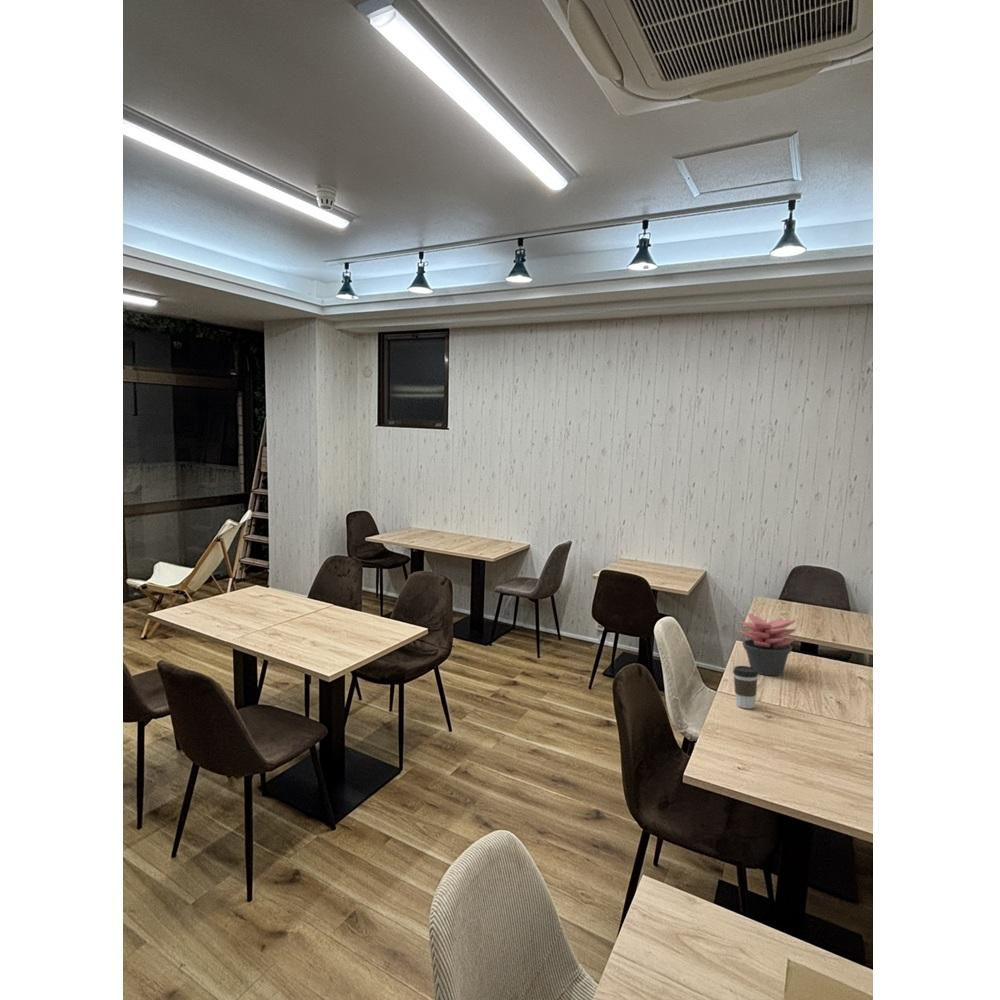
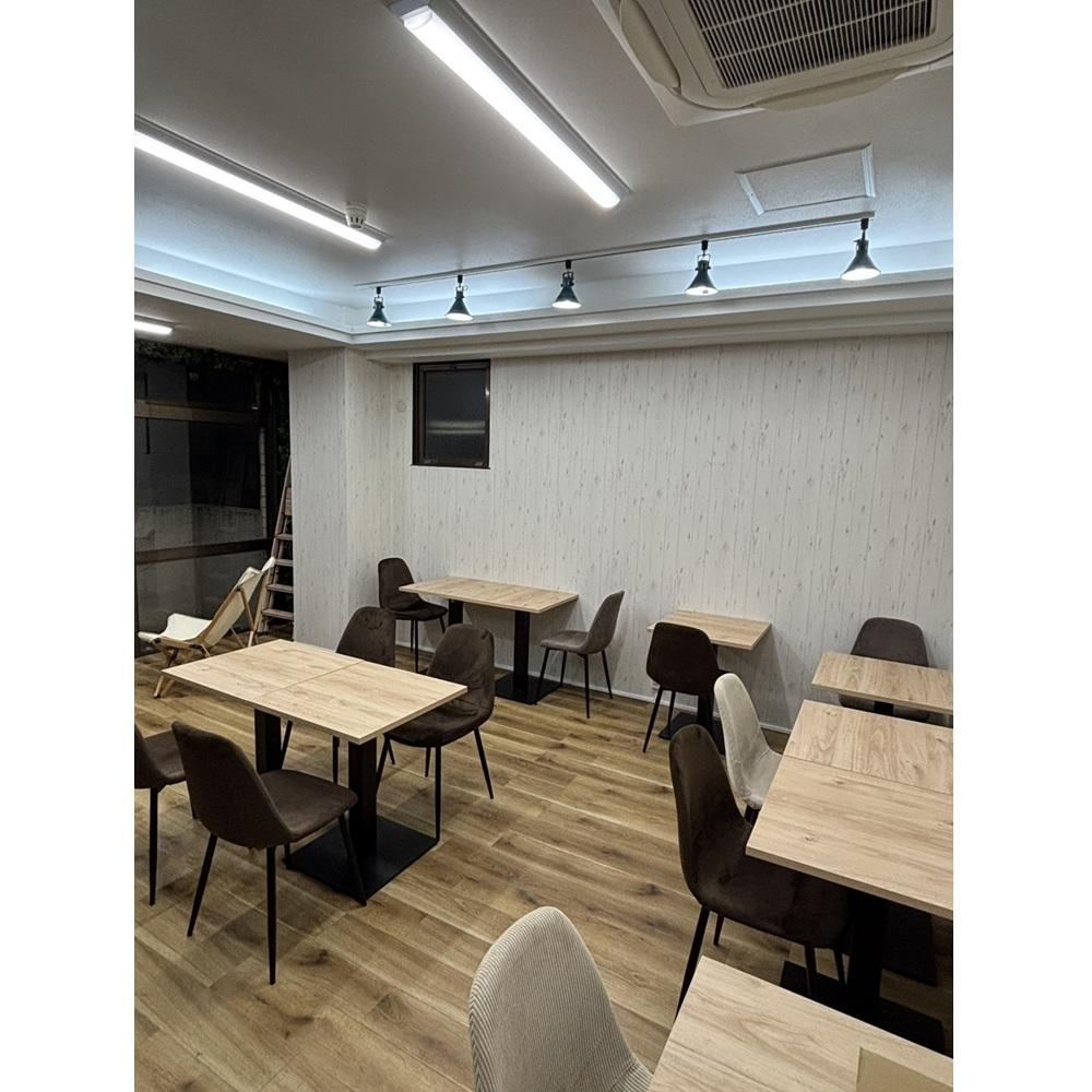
- succulent plant [738,613,797,676]
- coffee cup [732,665,759,709]
